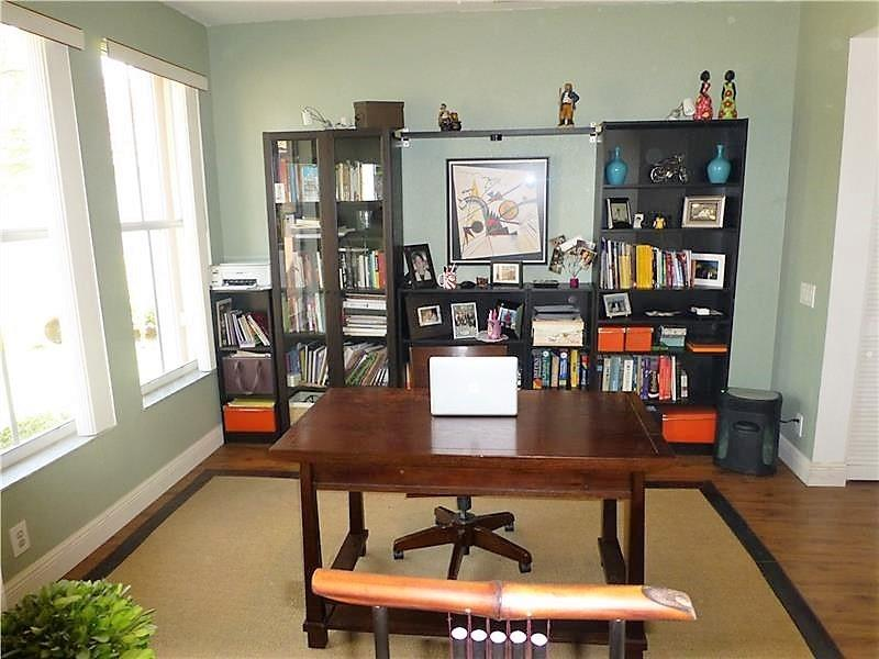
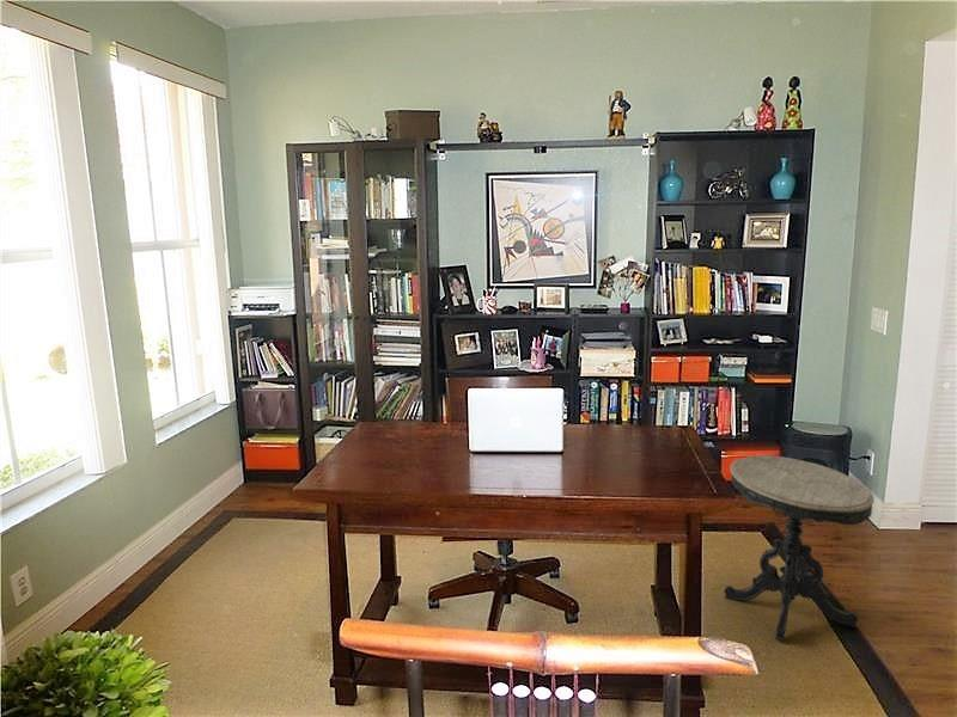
+ side table [724,454,876,643]
